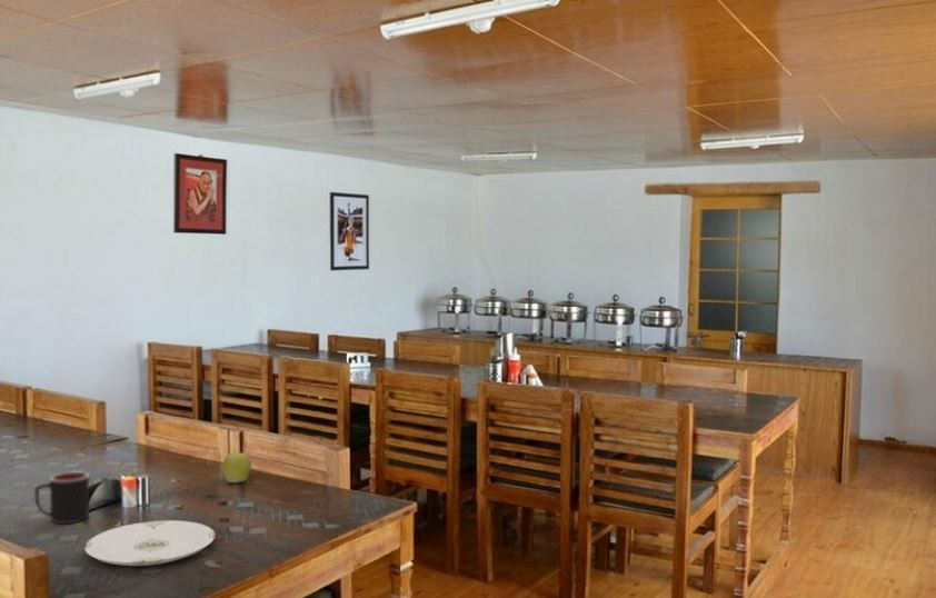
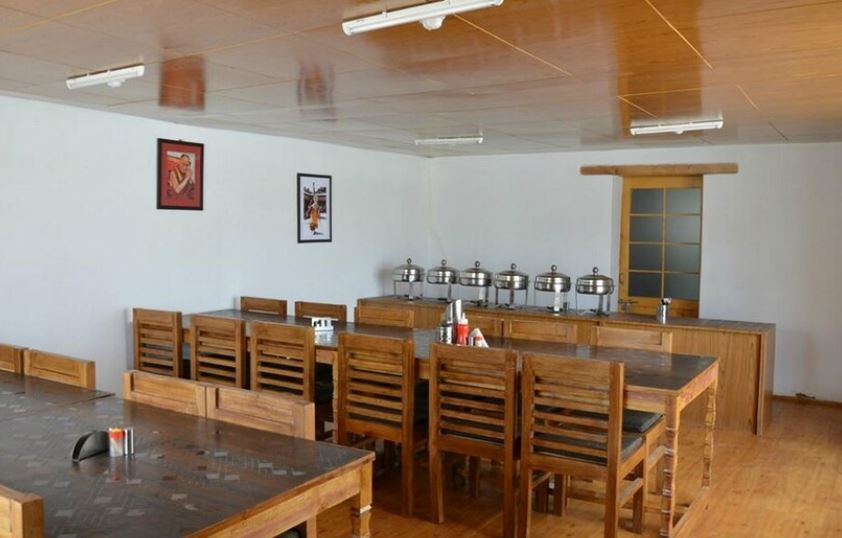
- mug [34,471,90,525]
- apple [221,450,252,484]
- plate [83,519,217,567]
